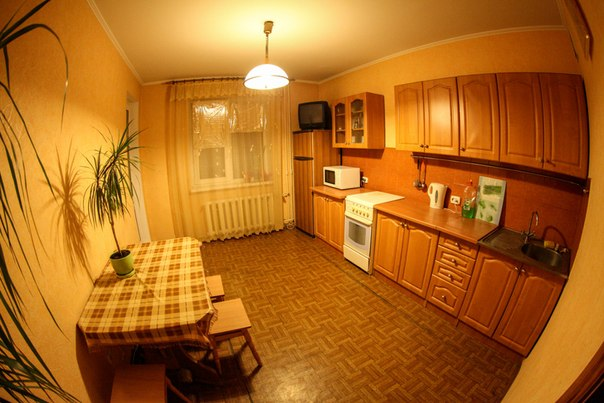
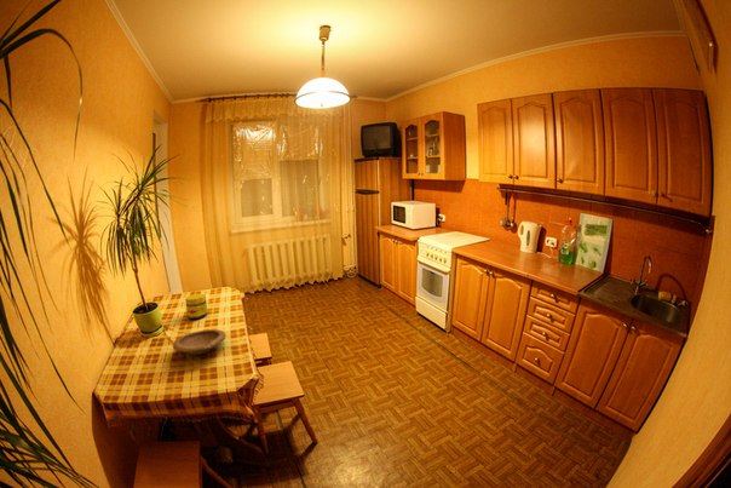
+ jar [184,293,208,320]
+ bowl [172,328,228,356]
